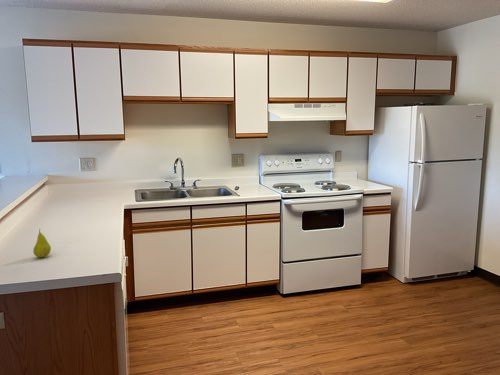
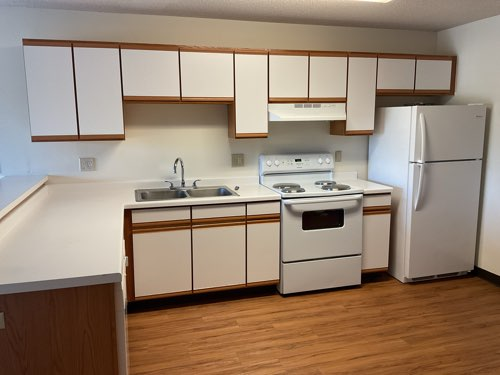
- fruit [32,229,52,259]
